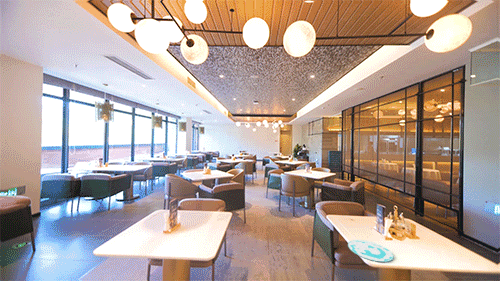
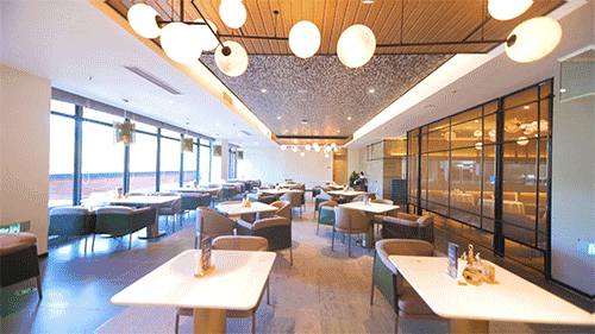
- plate [347,239,394,263]
